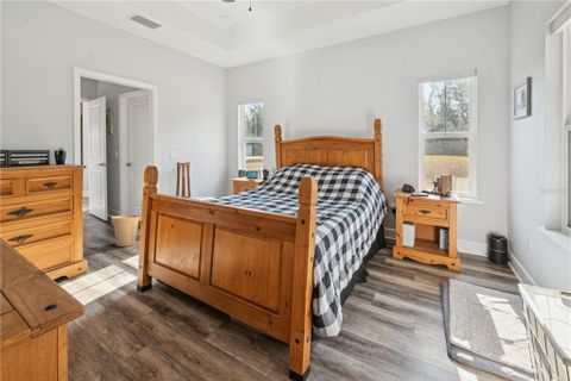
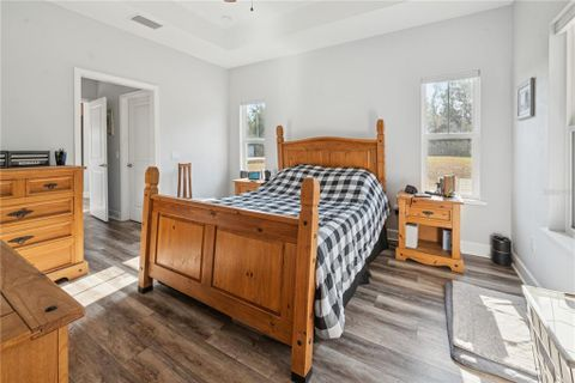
- trash can [111,214,140,248]
